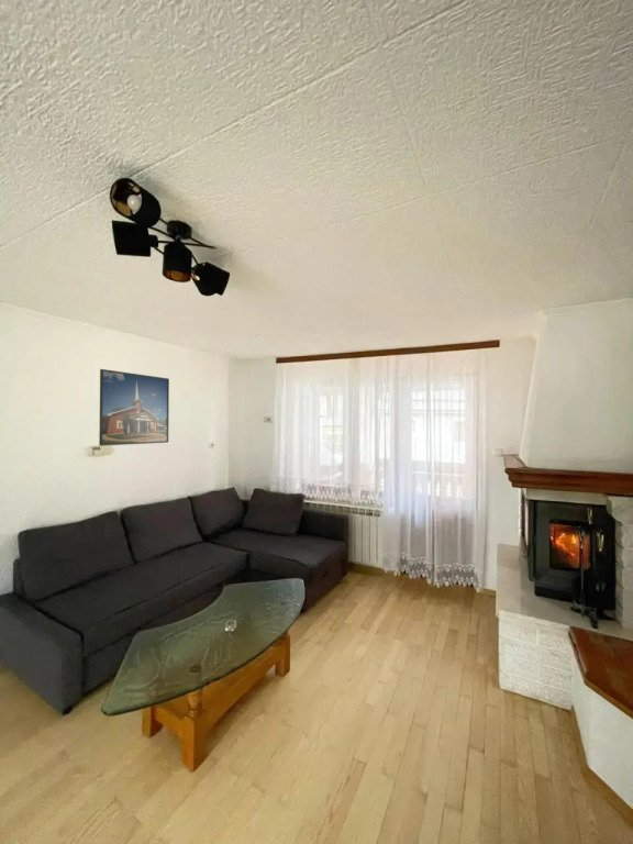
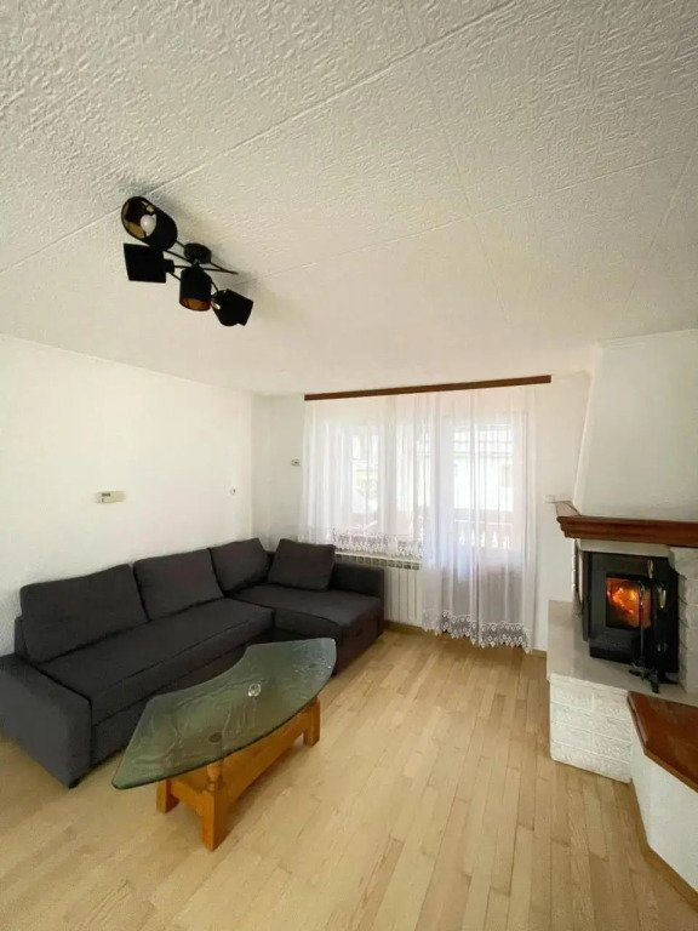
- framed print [98,368,170,447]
